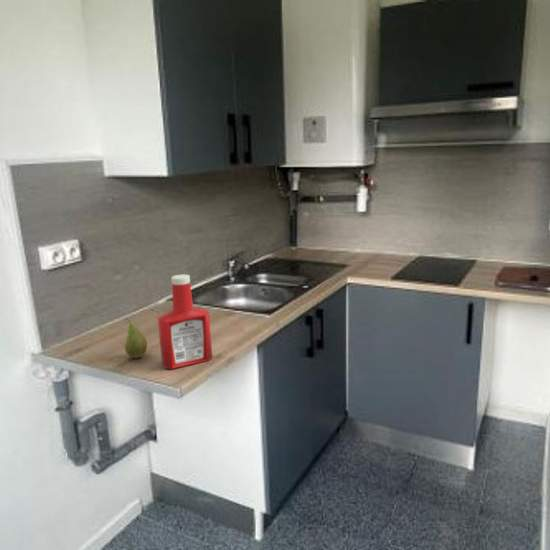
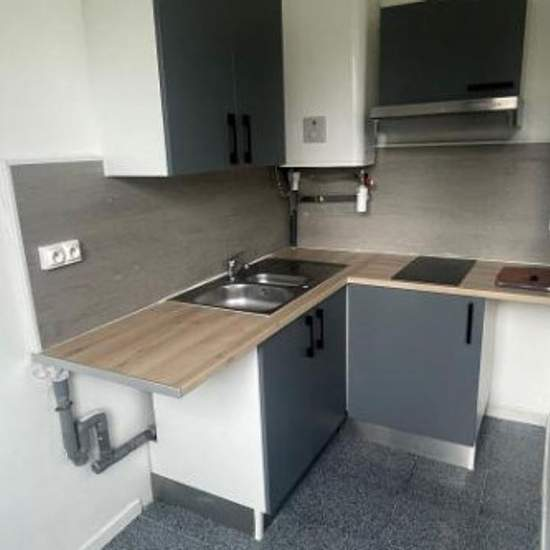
- fruit [124,317,148,359]
- soap bottle [157,273,213,370]
